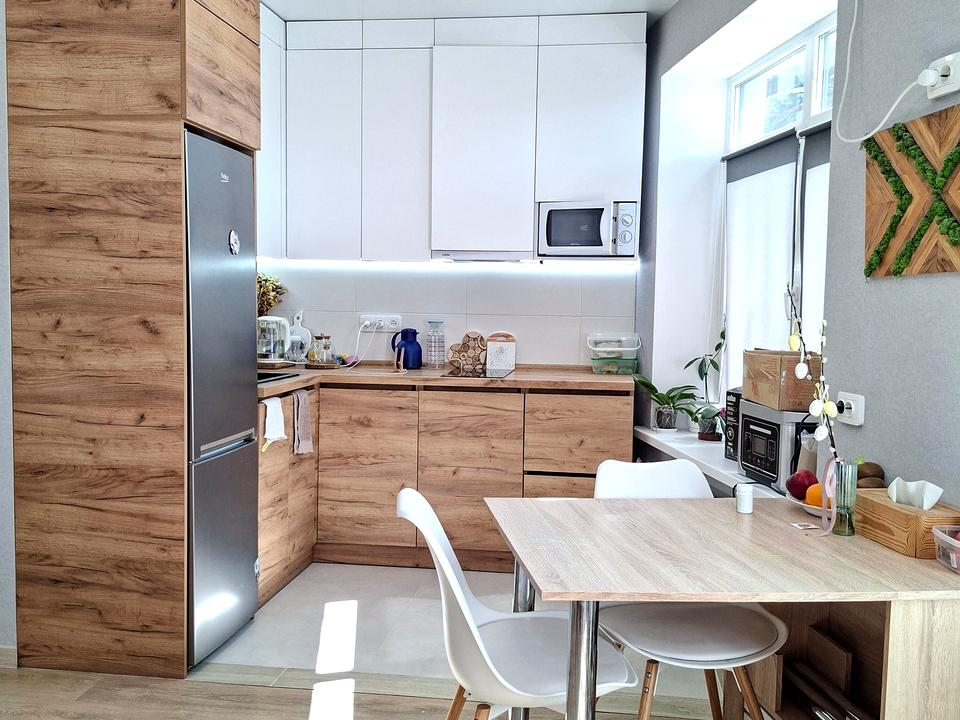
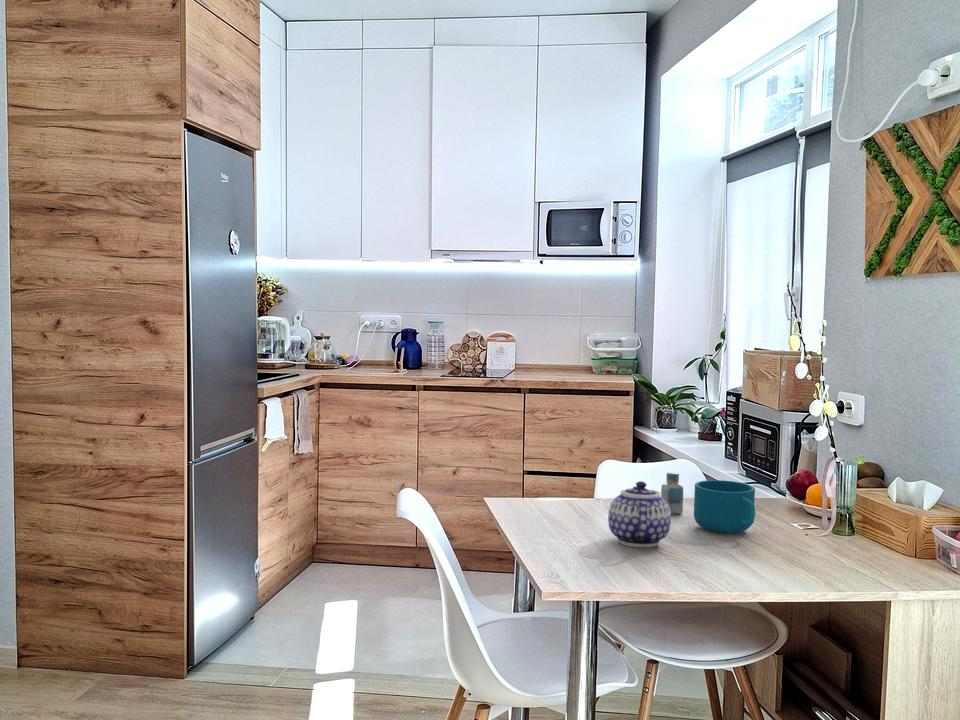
+ saltshaker [660,471,684,515]
+ cup [693,479,756,534]
+ teapot [607,480,672,548]
